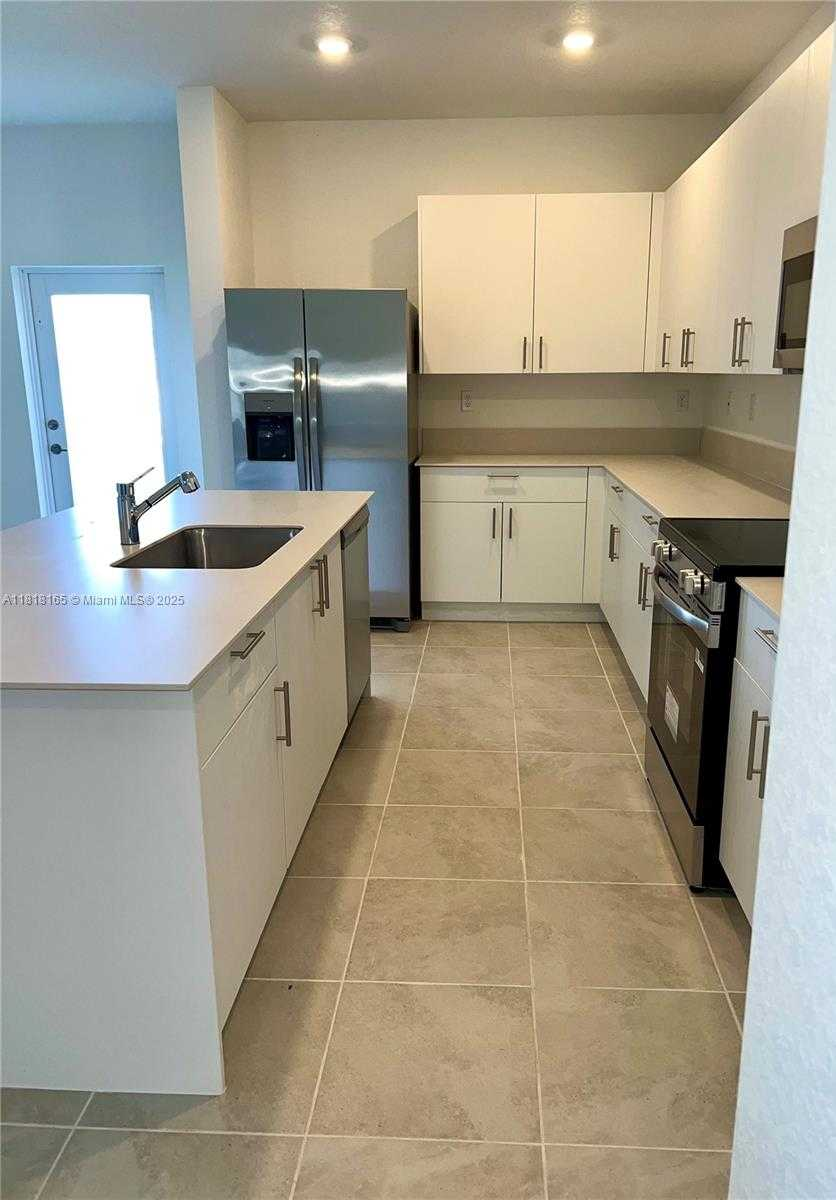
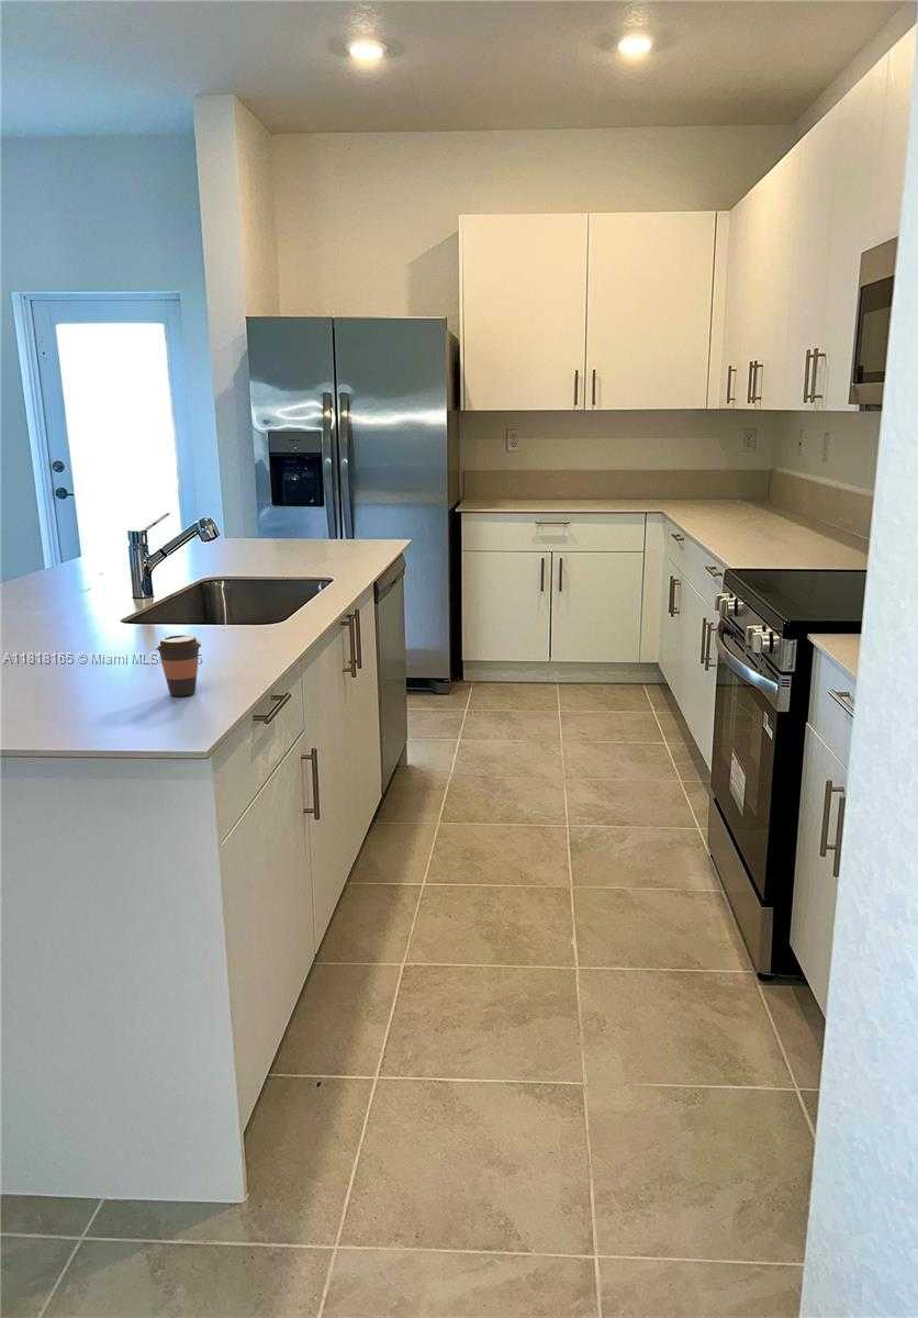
+ coffee cup [155,634,202,697]
